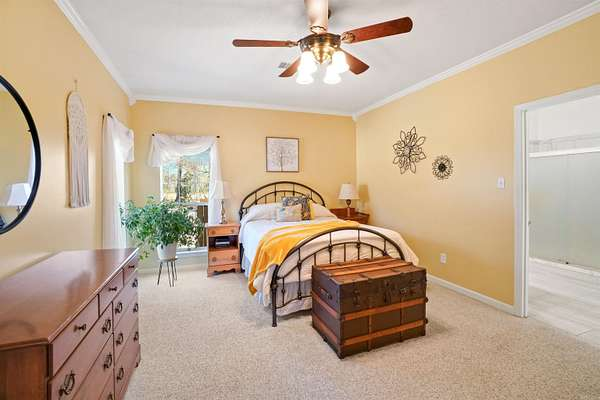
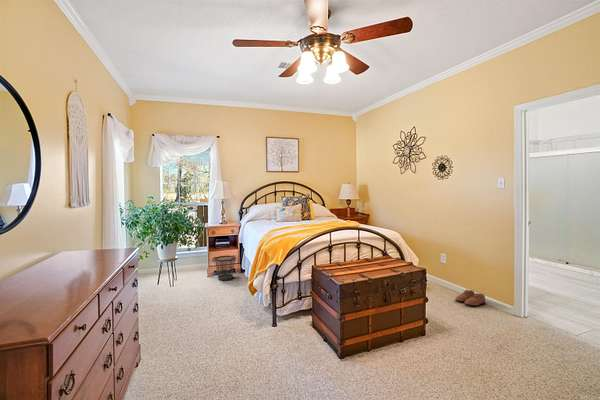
+ wastebasket [214,255,236,281]
+ shoe [454,289,487,307]
